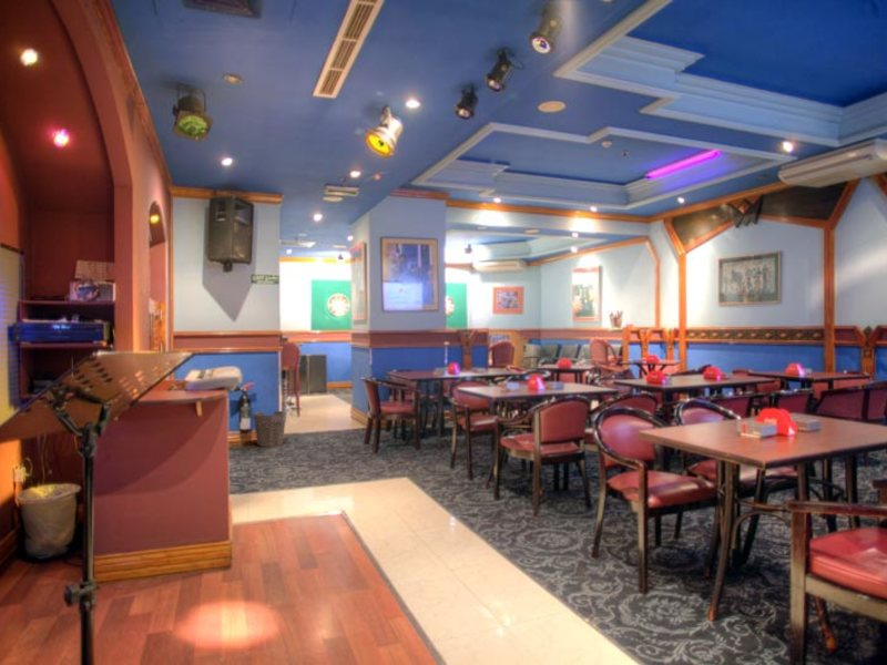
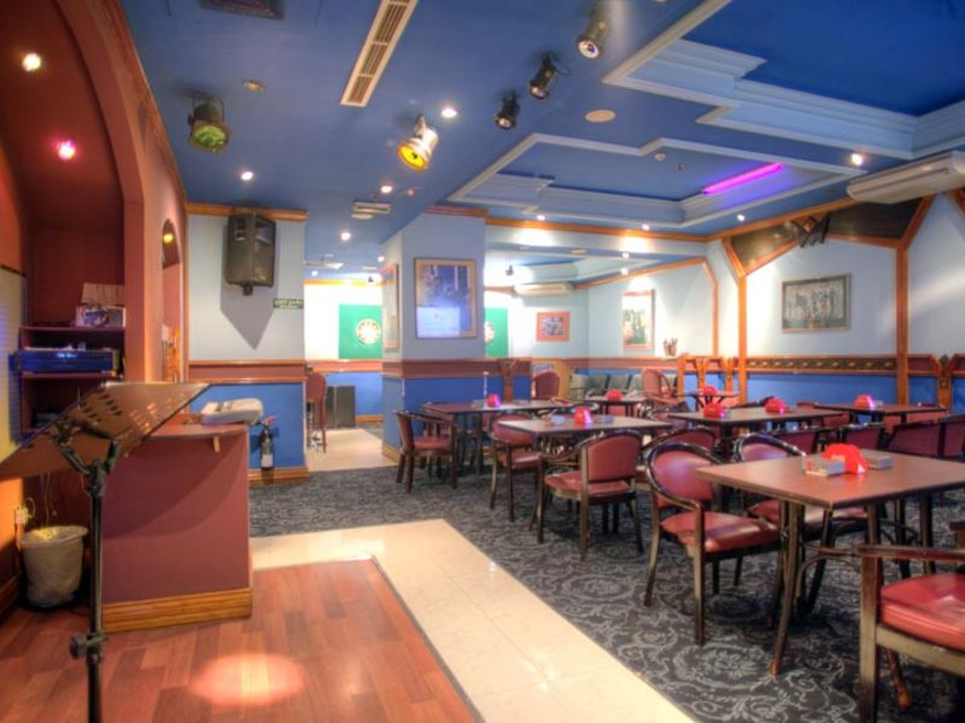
- waste bin [252,410,288,448]
